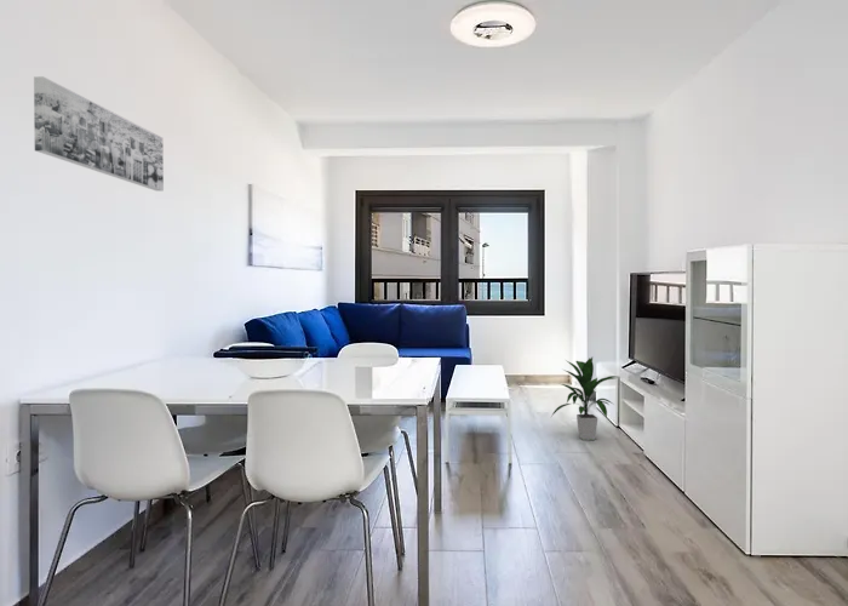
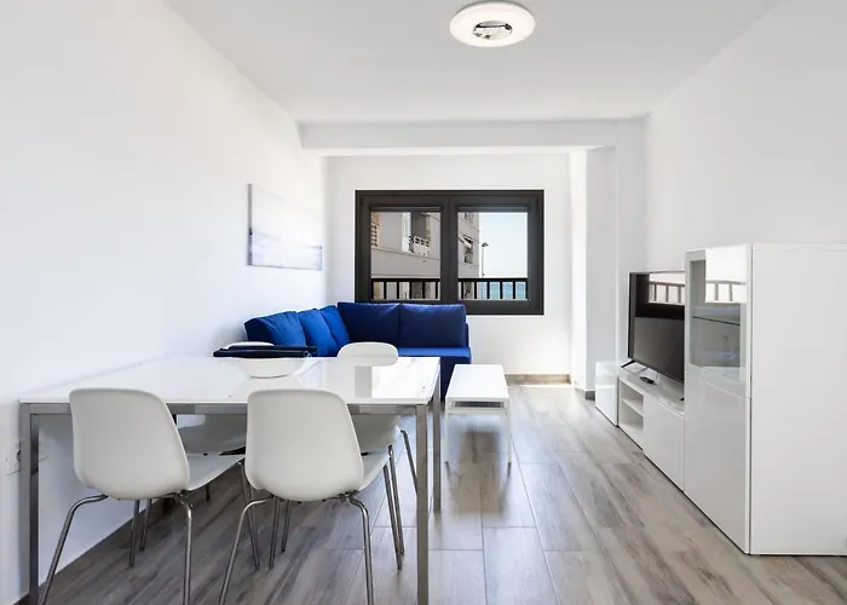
- indoor plant [550,356,619,441]
- wall art [33,75,165,193]
